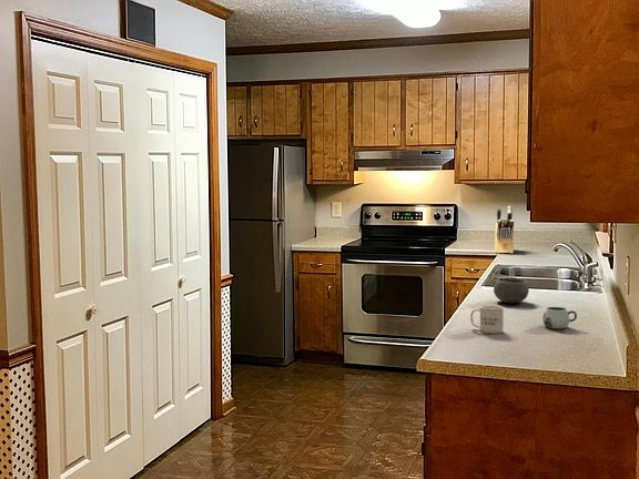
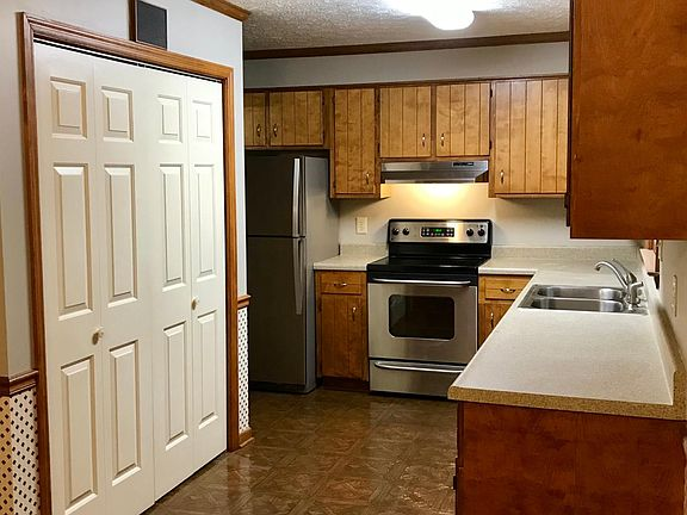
- mug [469,305,505,334]
- bowl [493,277,530,304]
- knife block [494,205,515,254]
- mug [542,306,578,329]
